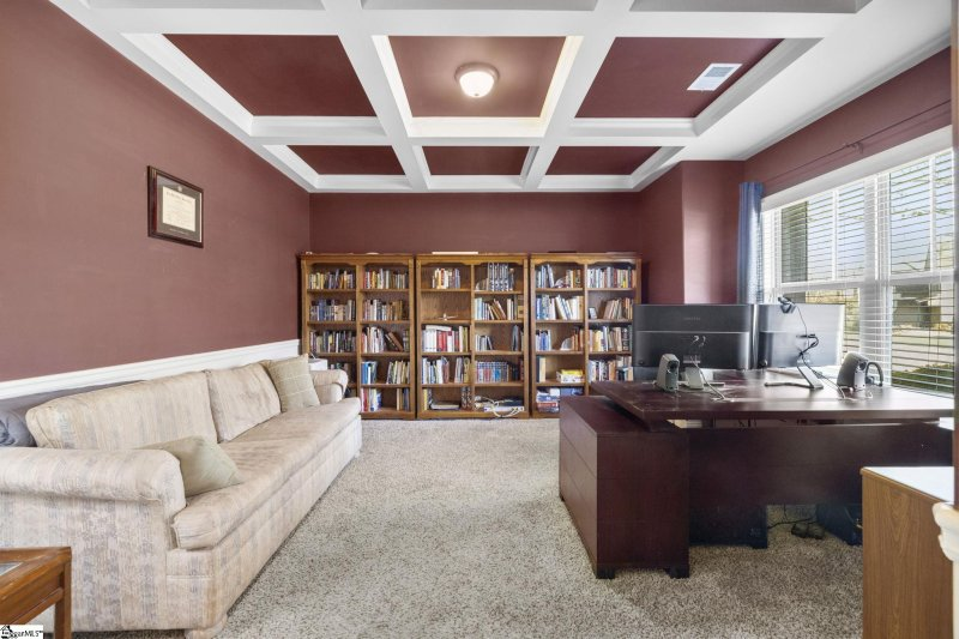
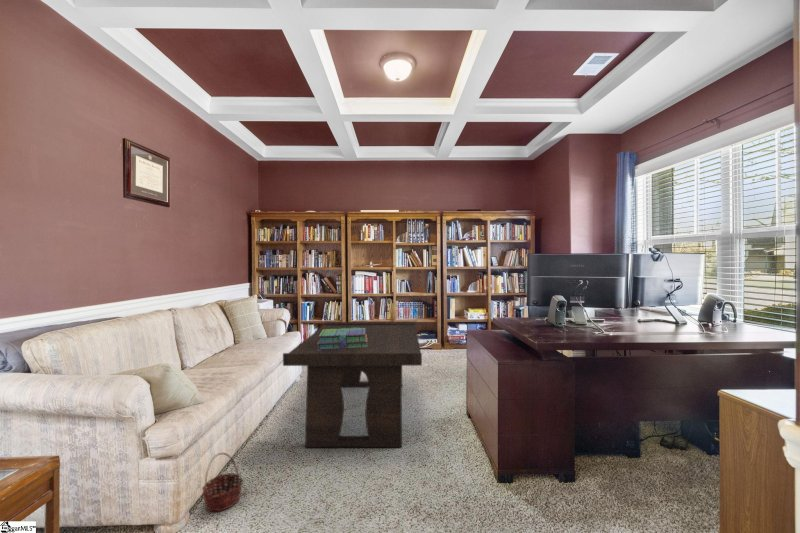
+ coffee table [282,321,423,448]
+ stack of books [317,328,367,350]
+ basket [201,452,244,512]
